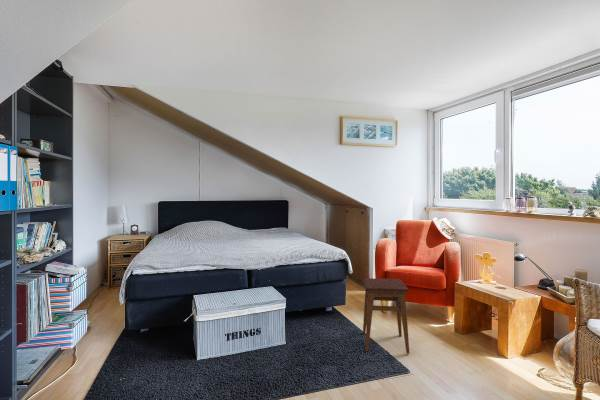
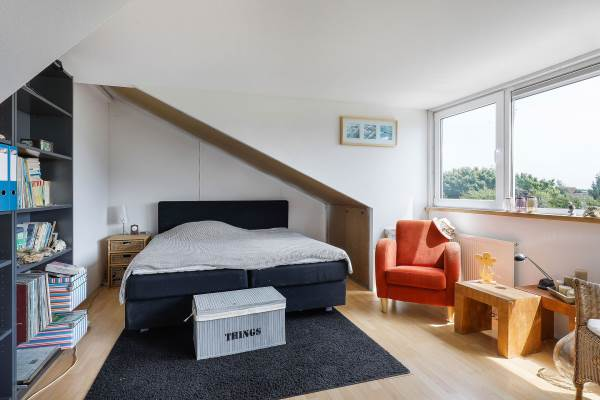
- stool [362,277,410,355]
